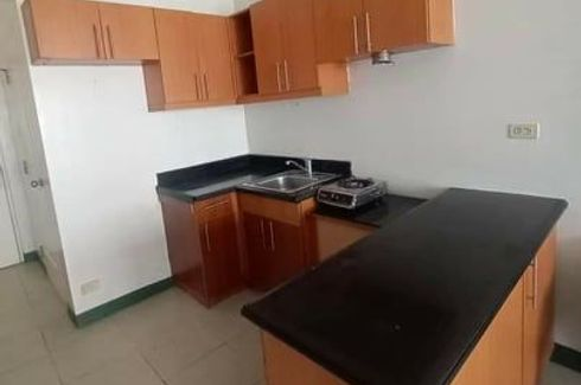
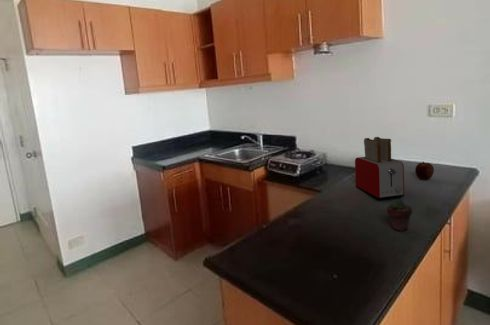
+ toaster [354,136,405,201]
+ apple [414,161,435,181]
+ potted succulent [386,198,413,232]
